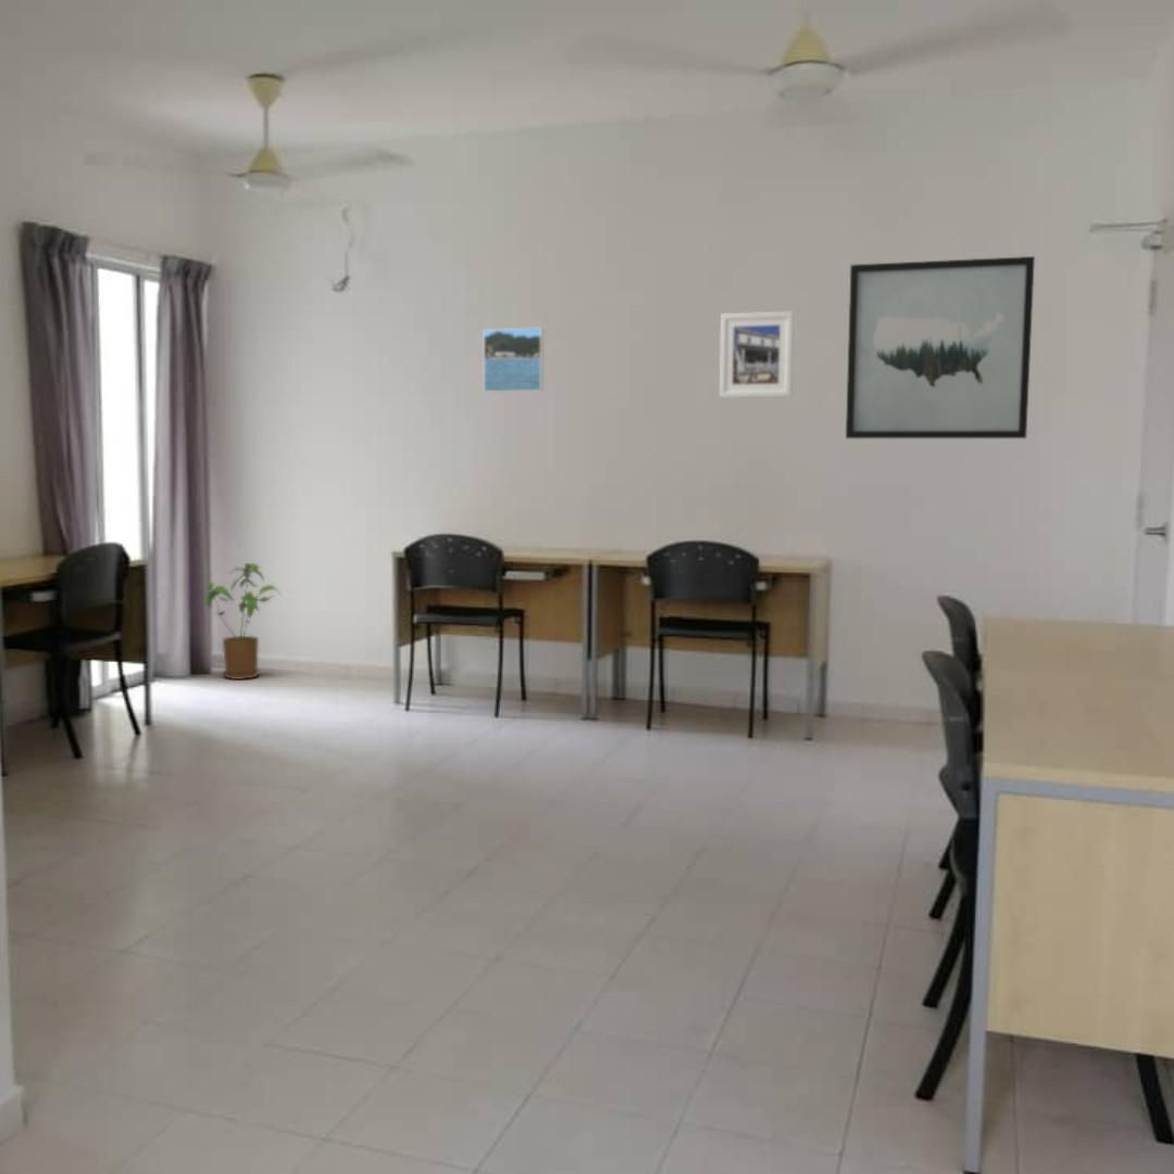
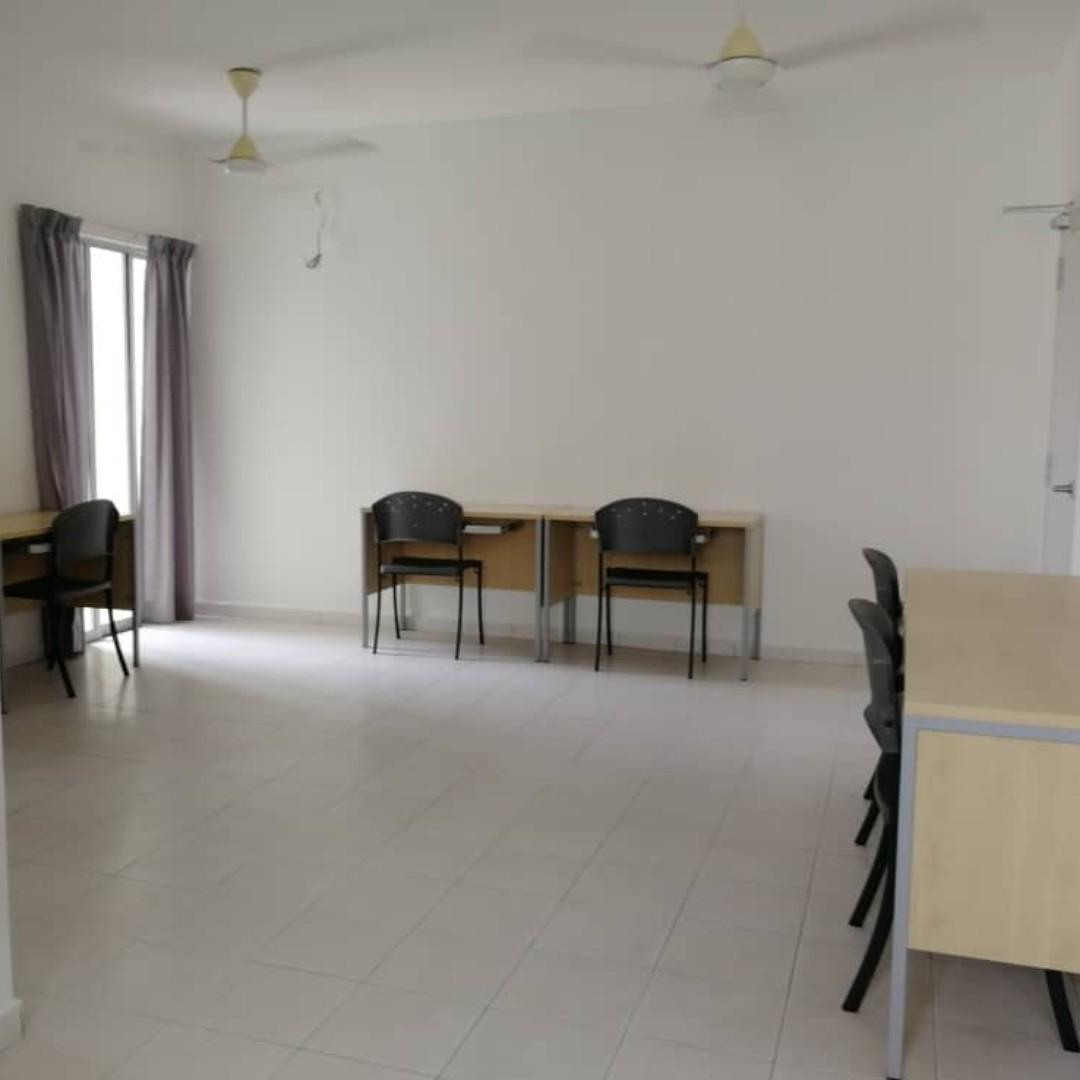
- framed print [719,311,795,399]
- house plant [204,562,282,680]
- wall art [845,255,1036,439]
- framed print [483,327,545,394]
